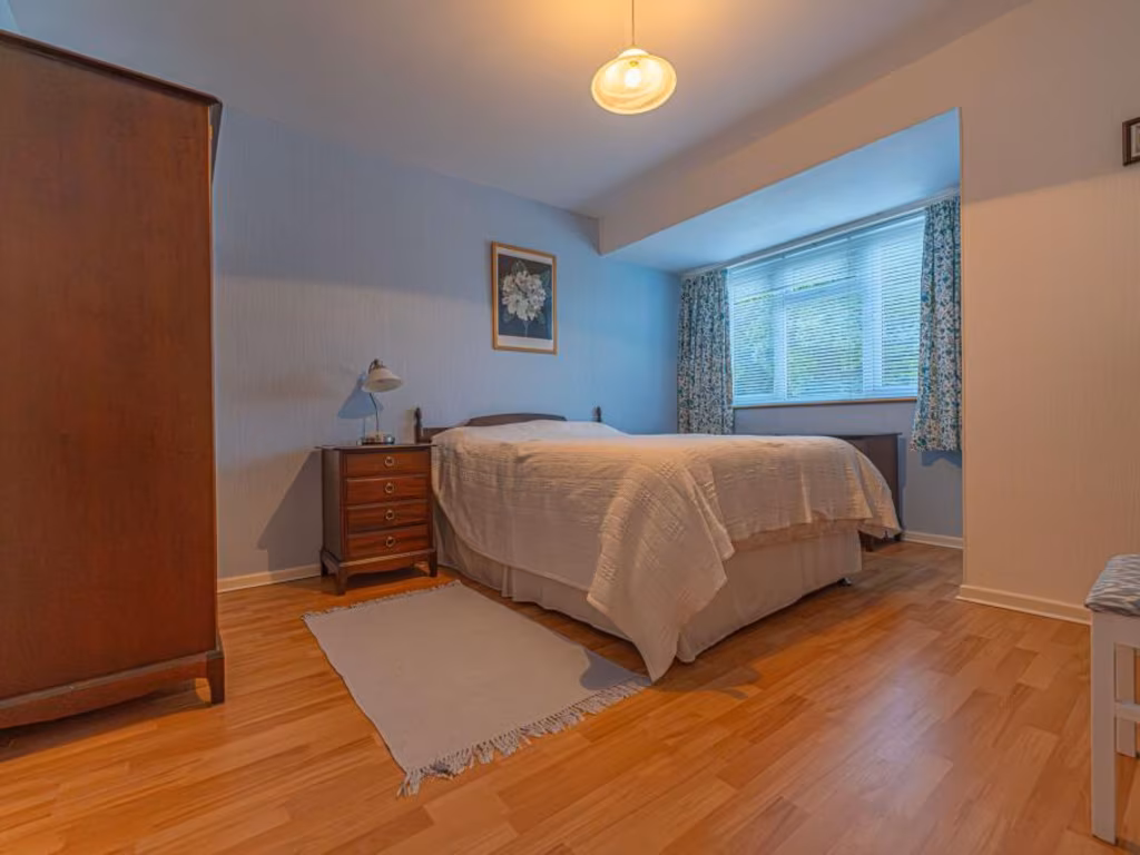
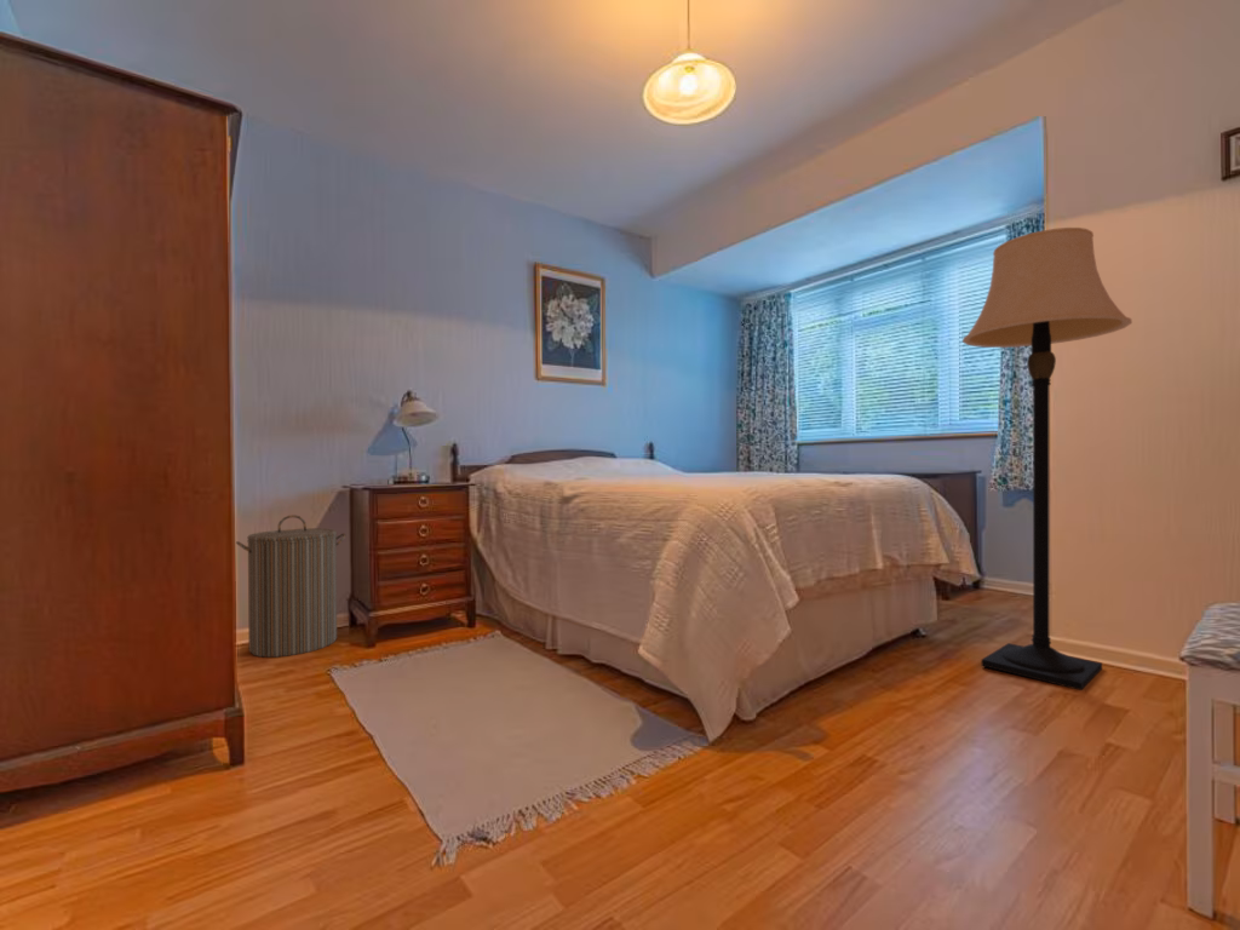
+ laundry hamper [235,513,348,659]
+ lamp [961,226,1133,691]
